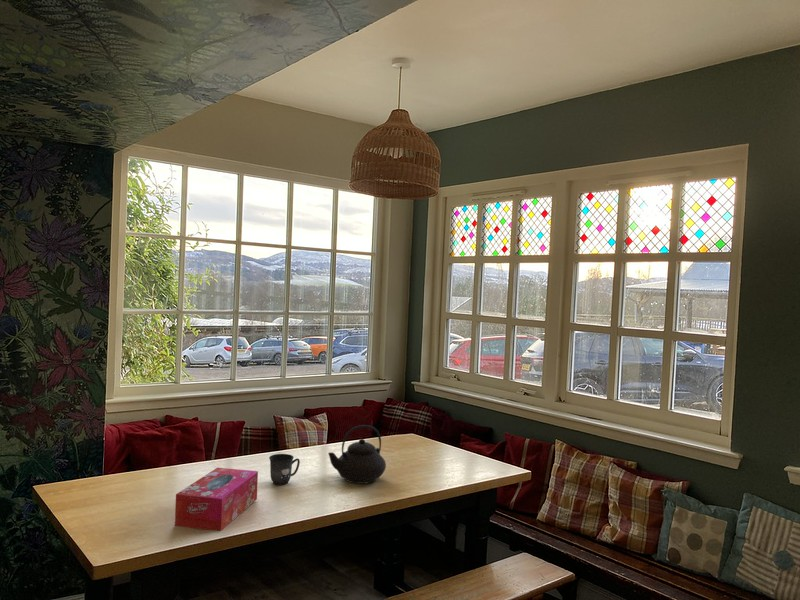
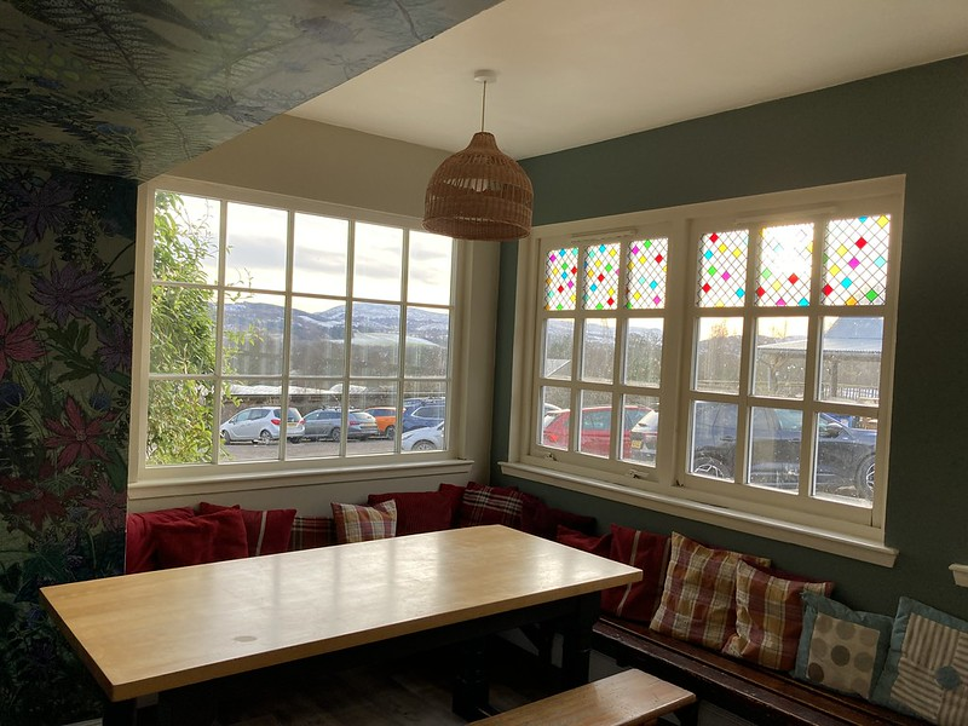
- tissue box [174,467,259,532]
- mug [268,453,301,486]
- teapot [327,424,387,485]
